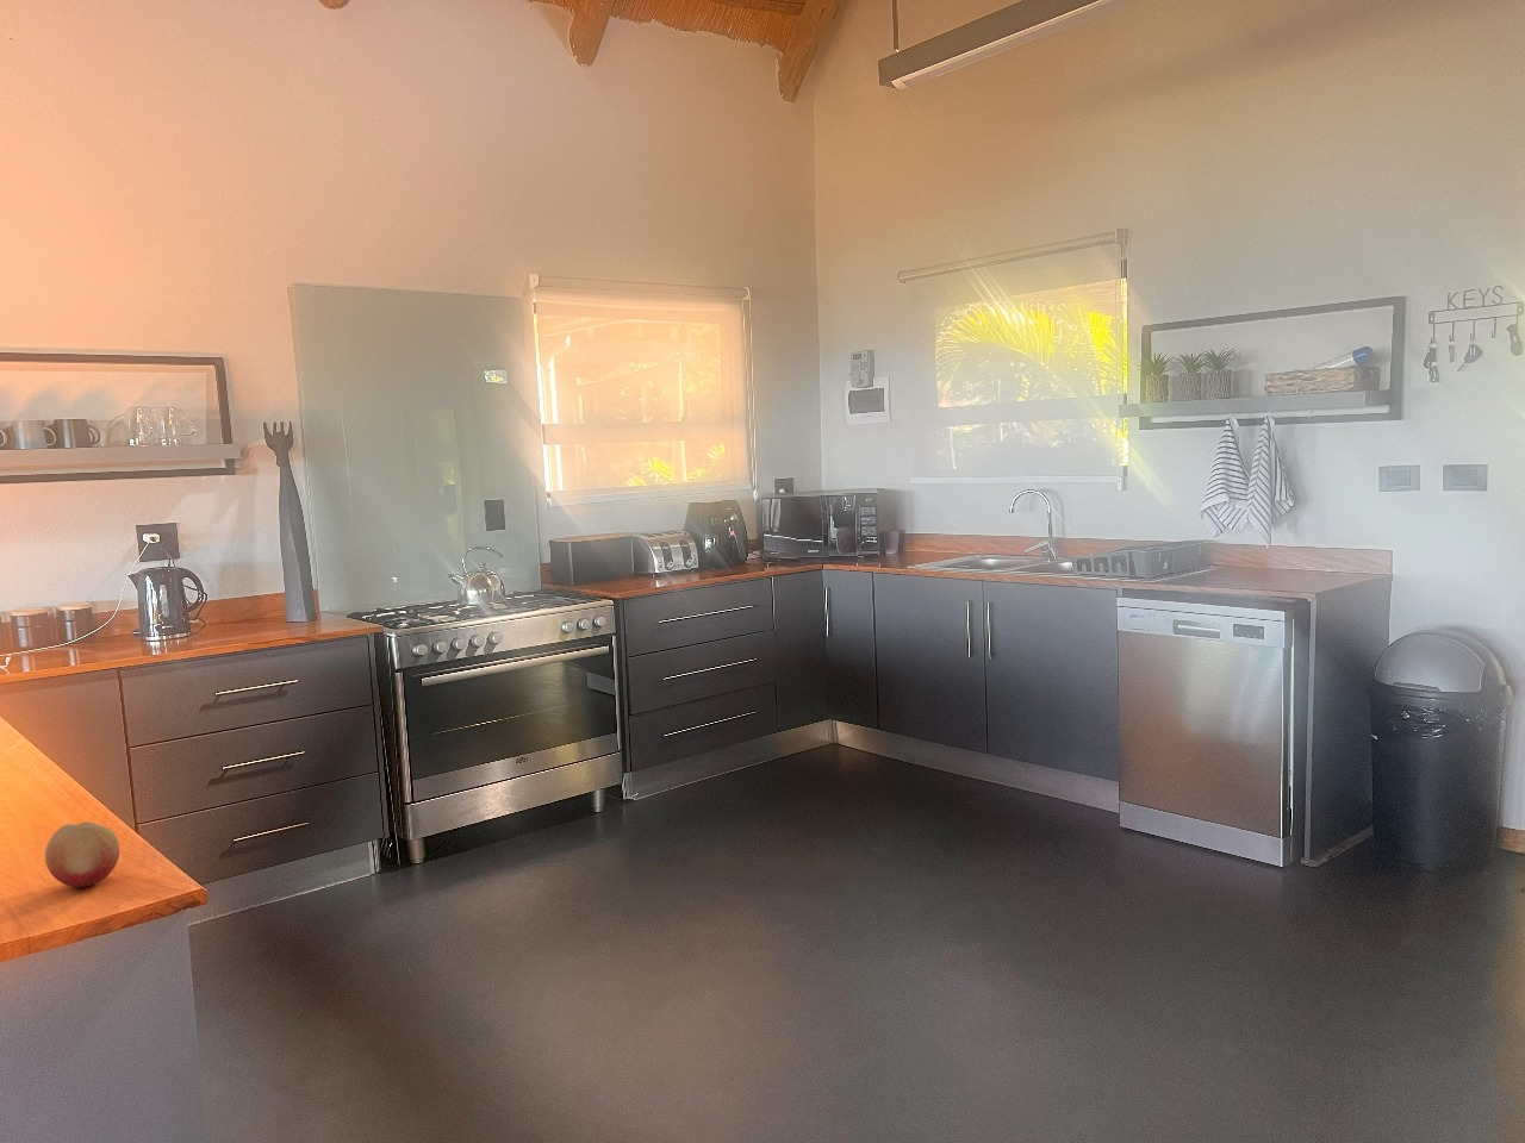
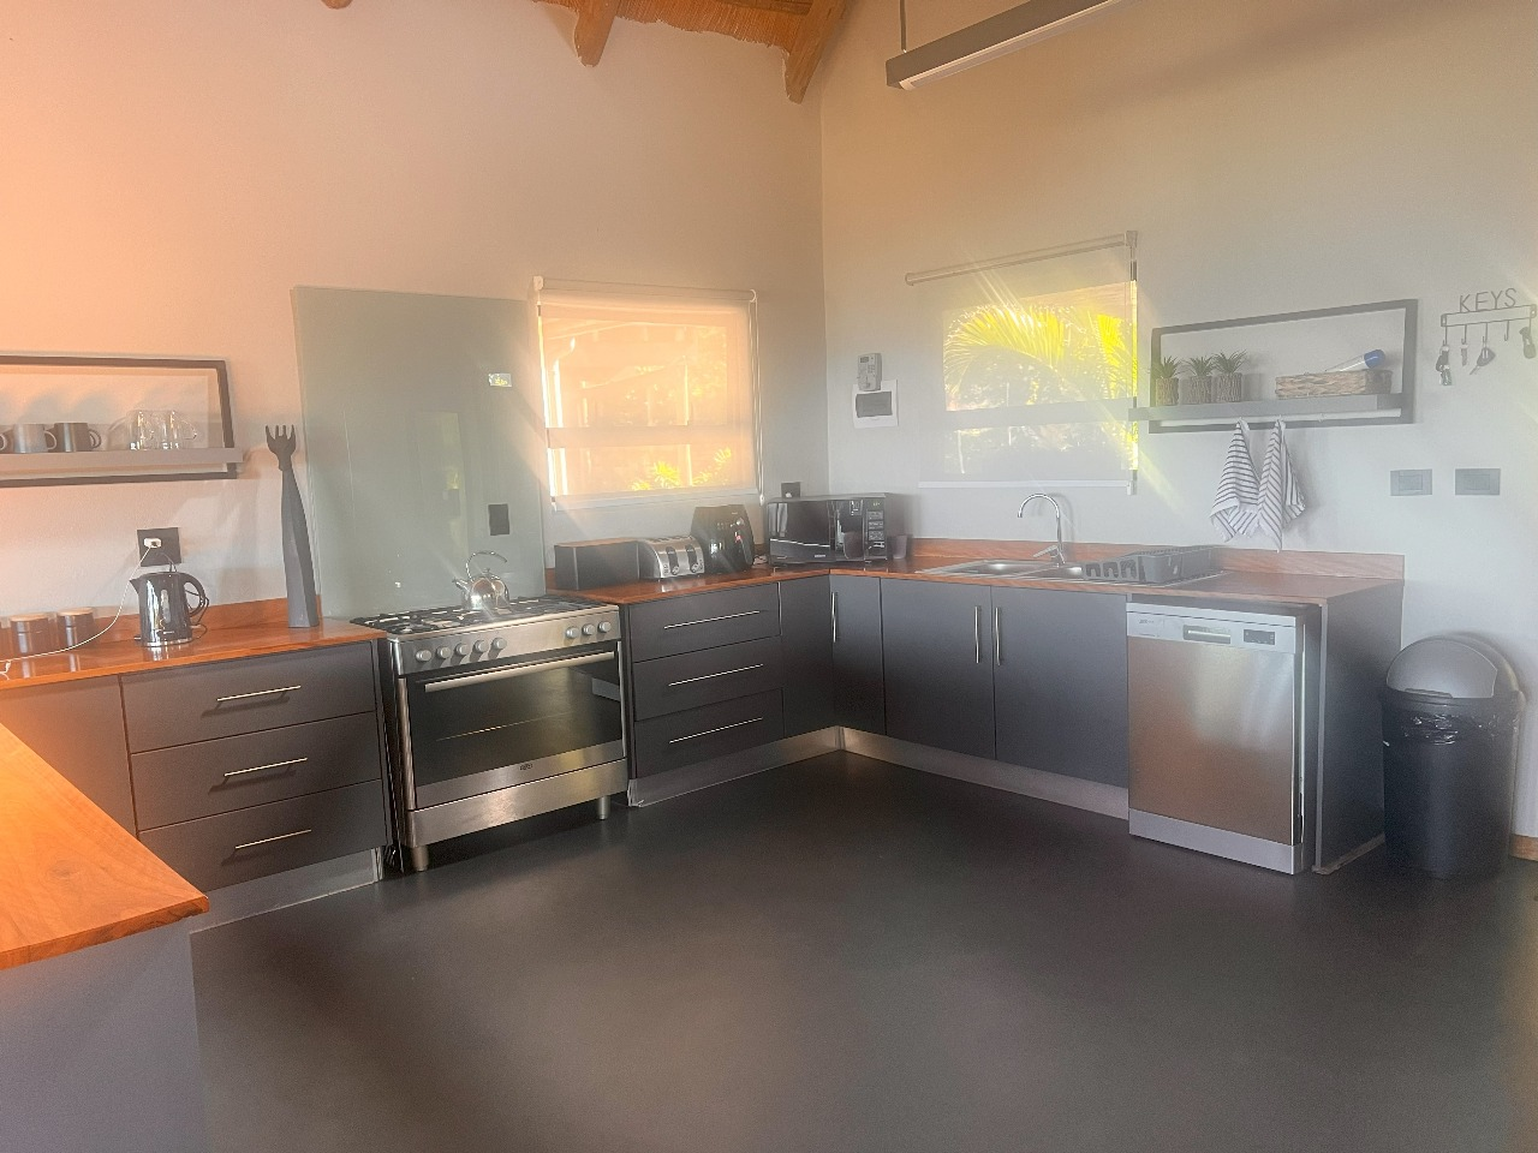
- fruit [44,820,120,888]
